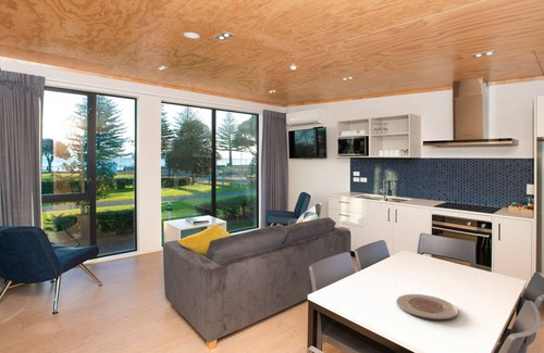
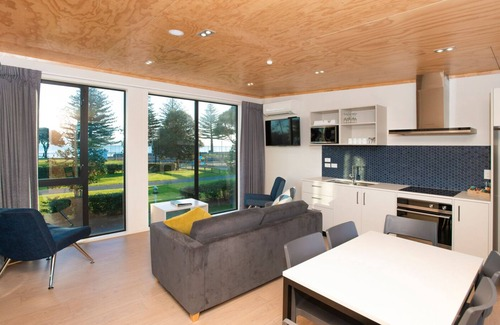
- plate [395,293,459,320]
